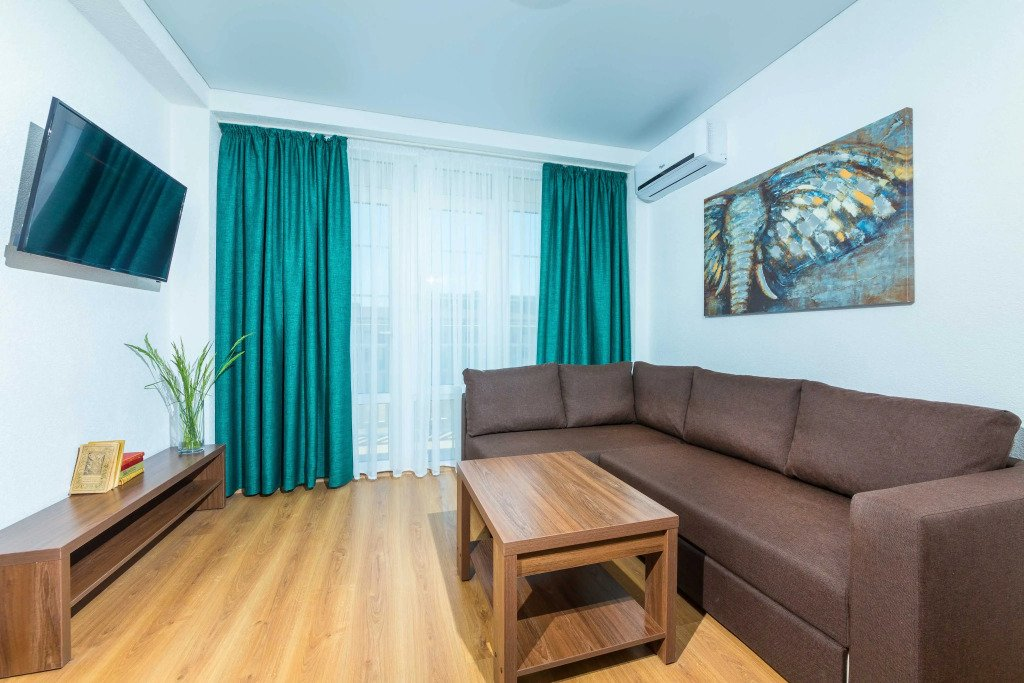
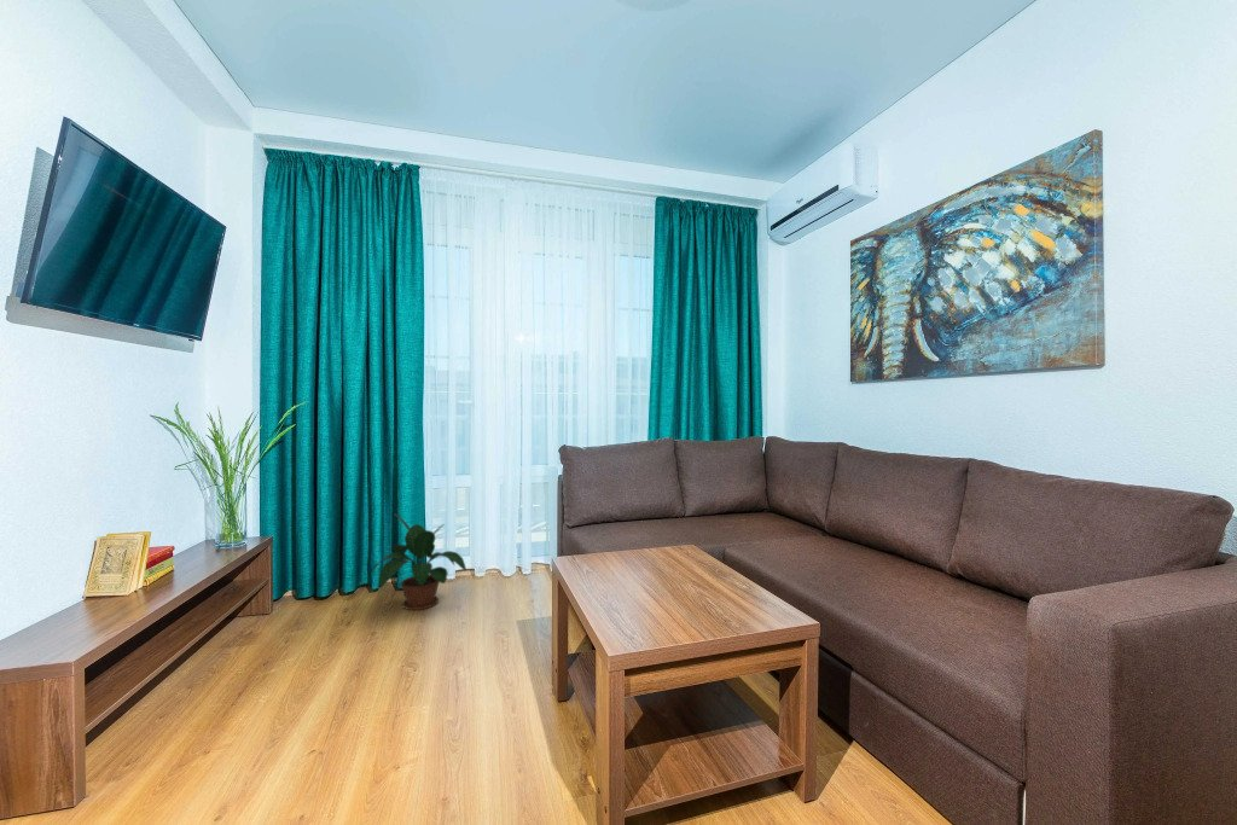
+ potted plant [370,512,467,611]
